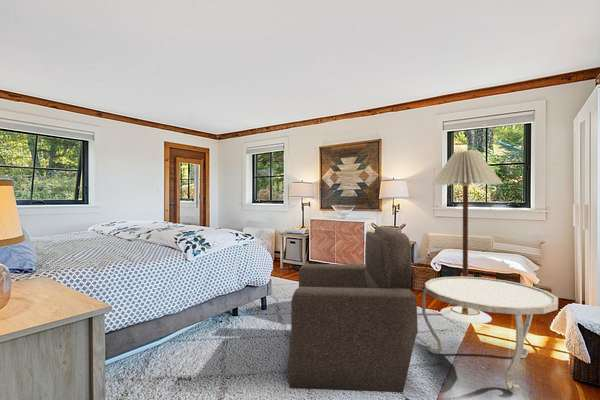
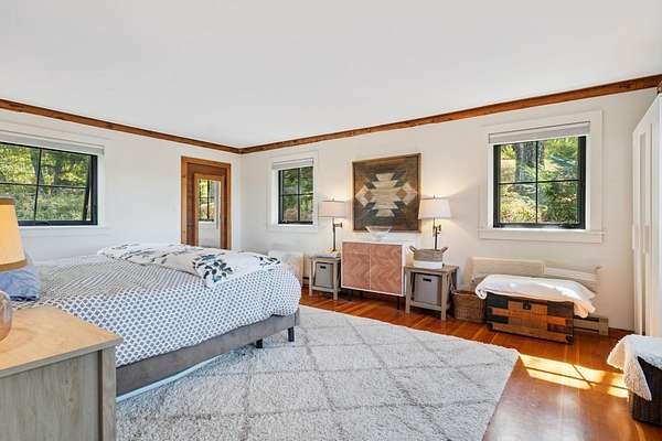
- floor lamp [430,149,505,325]
- armchair [287,227,419,393]
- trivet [421,276,559,393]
